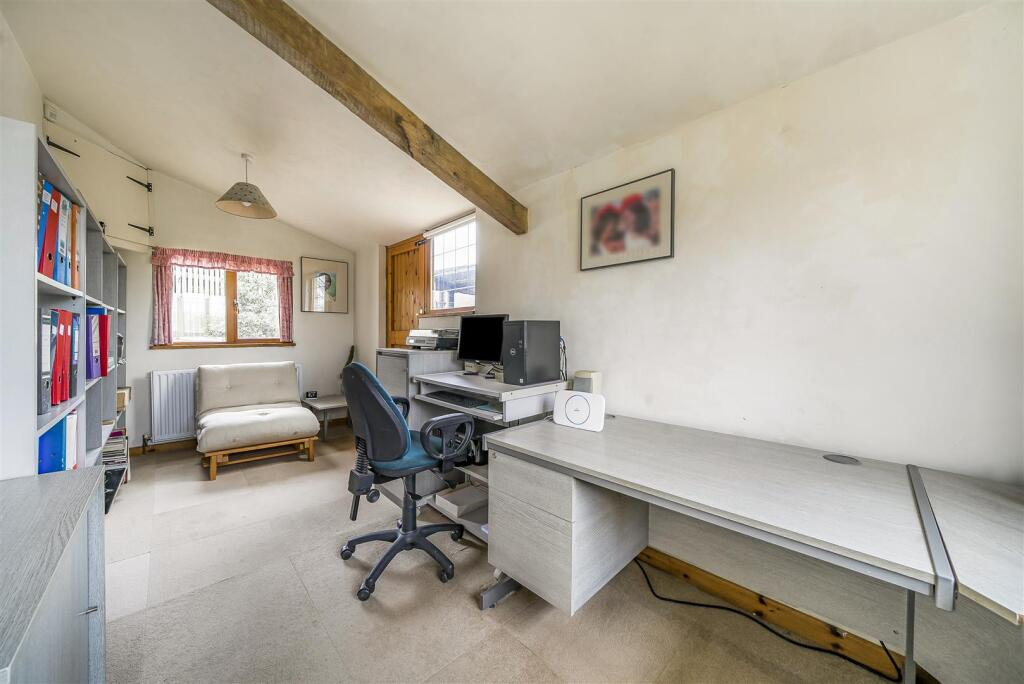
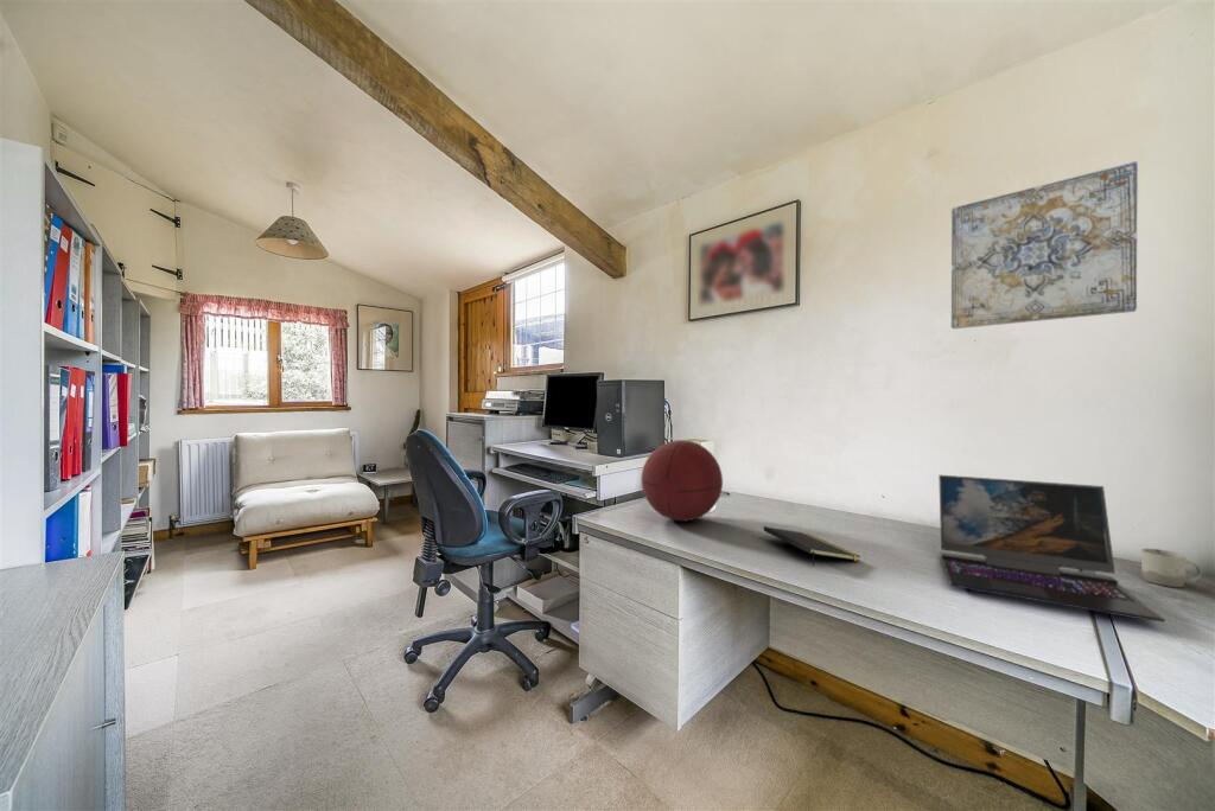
+ laptop [937,474,1166,624]
+ wall art [950,160,1139,330]
+ notepad [763,525,861,567]
+ decorative orb [641,439,724,522]
+ cup [1140,548,1203,588]
